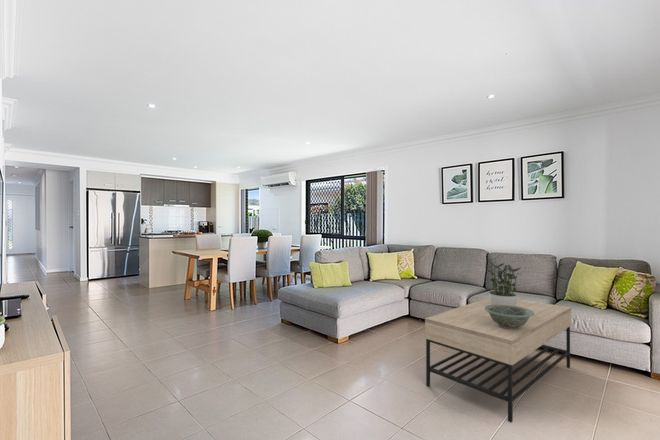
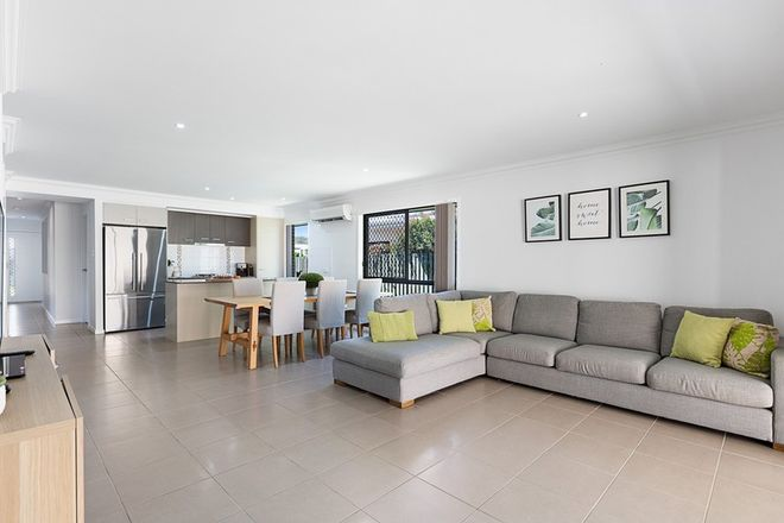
- coffee table [424,297,572,423]
- potted plant [485,261,524,306]
- decorative bowl [485,305,534,330]
